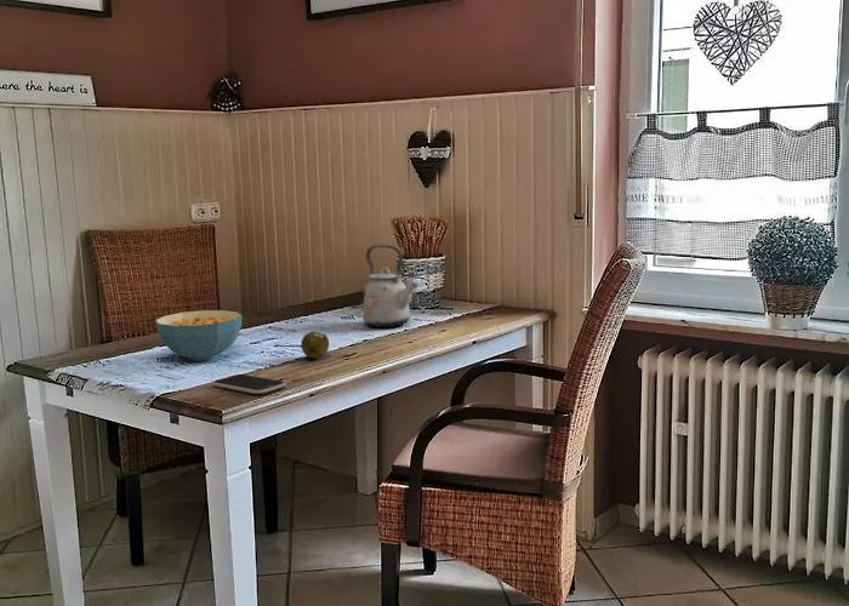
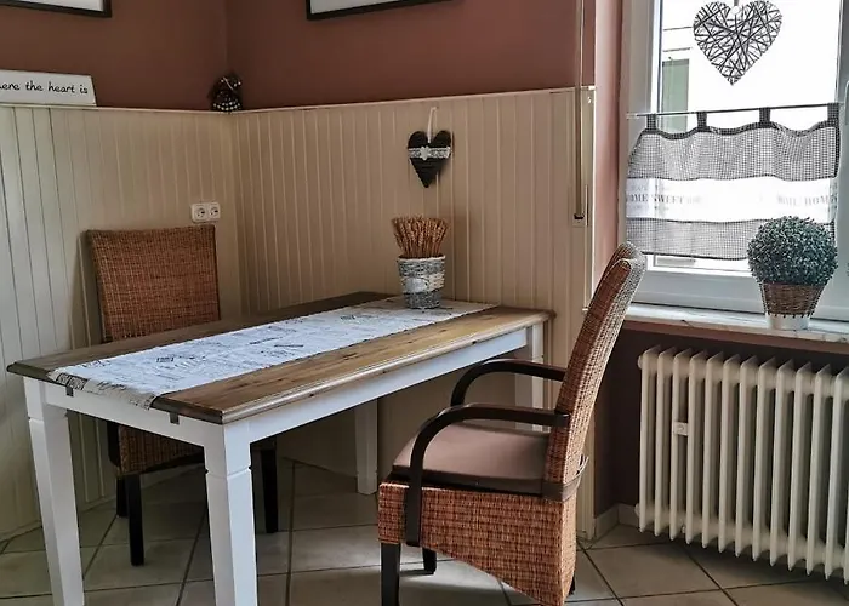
- smartphone [212,373,286,395]
- kettle [361,244,418,328]
- cereal bowl [154,309,244,362]
- fruit [300,331,330,360]
